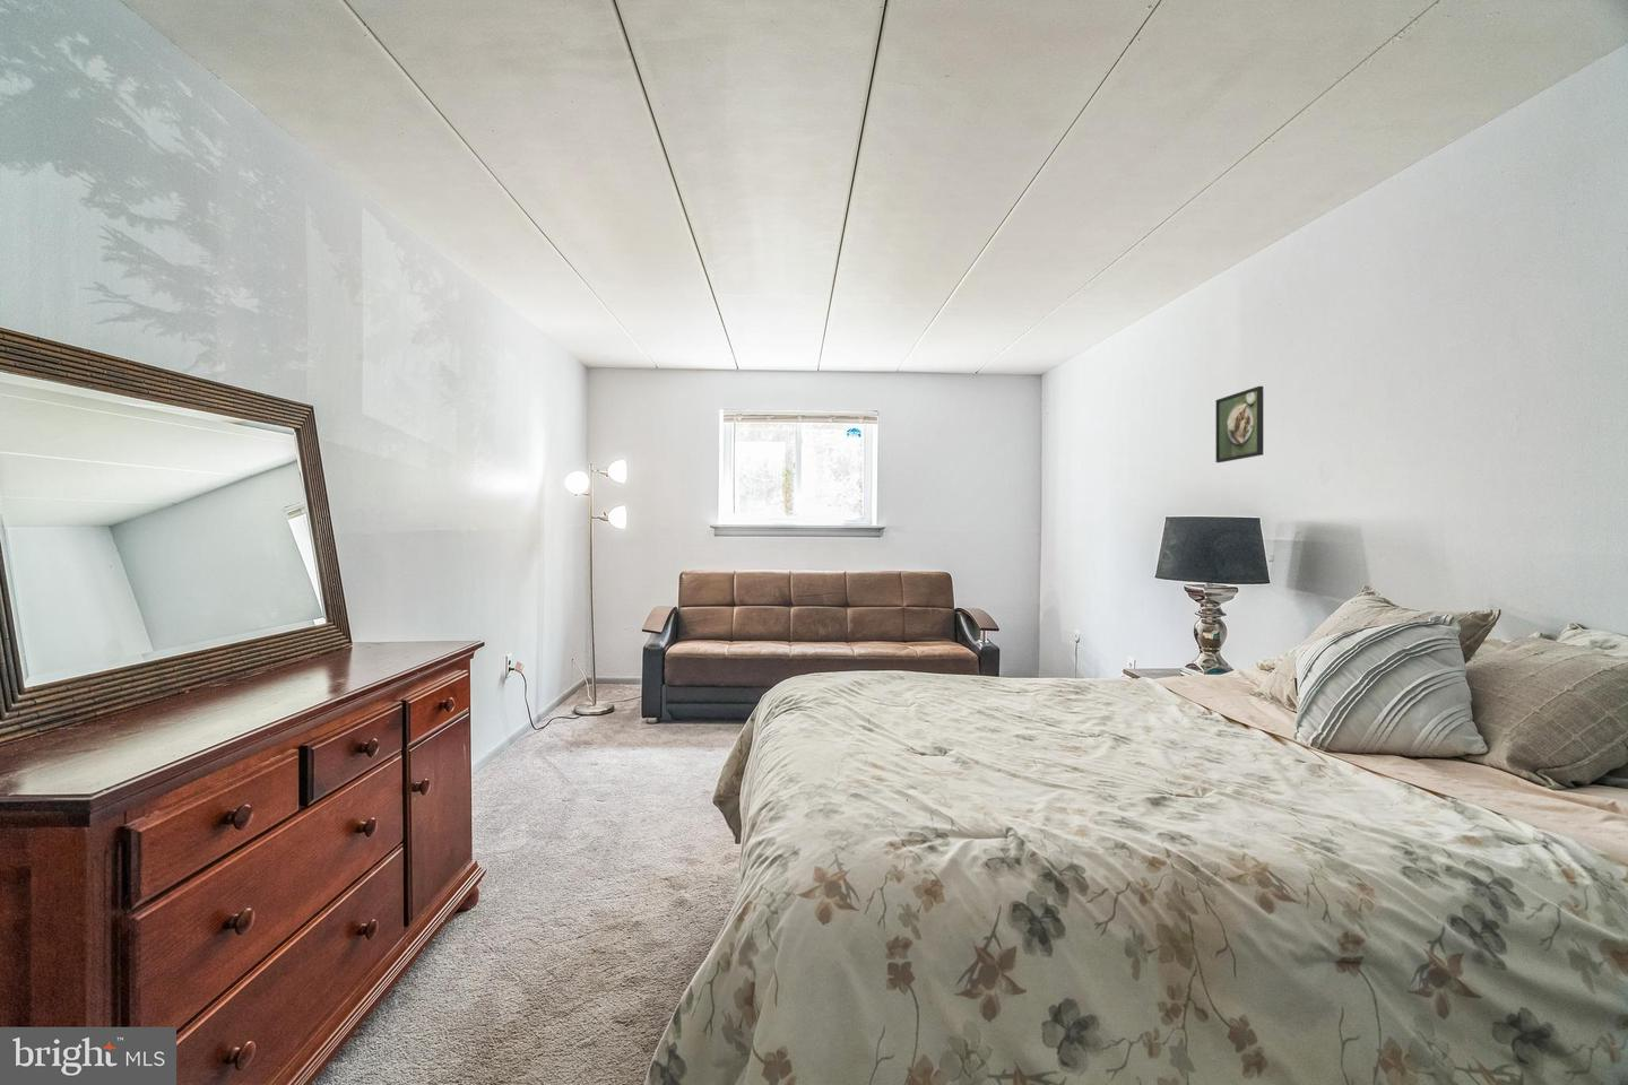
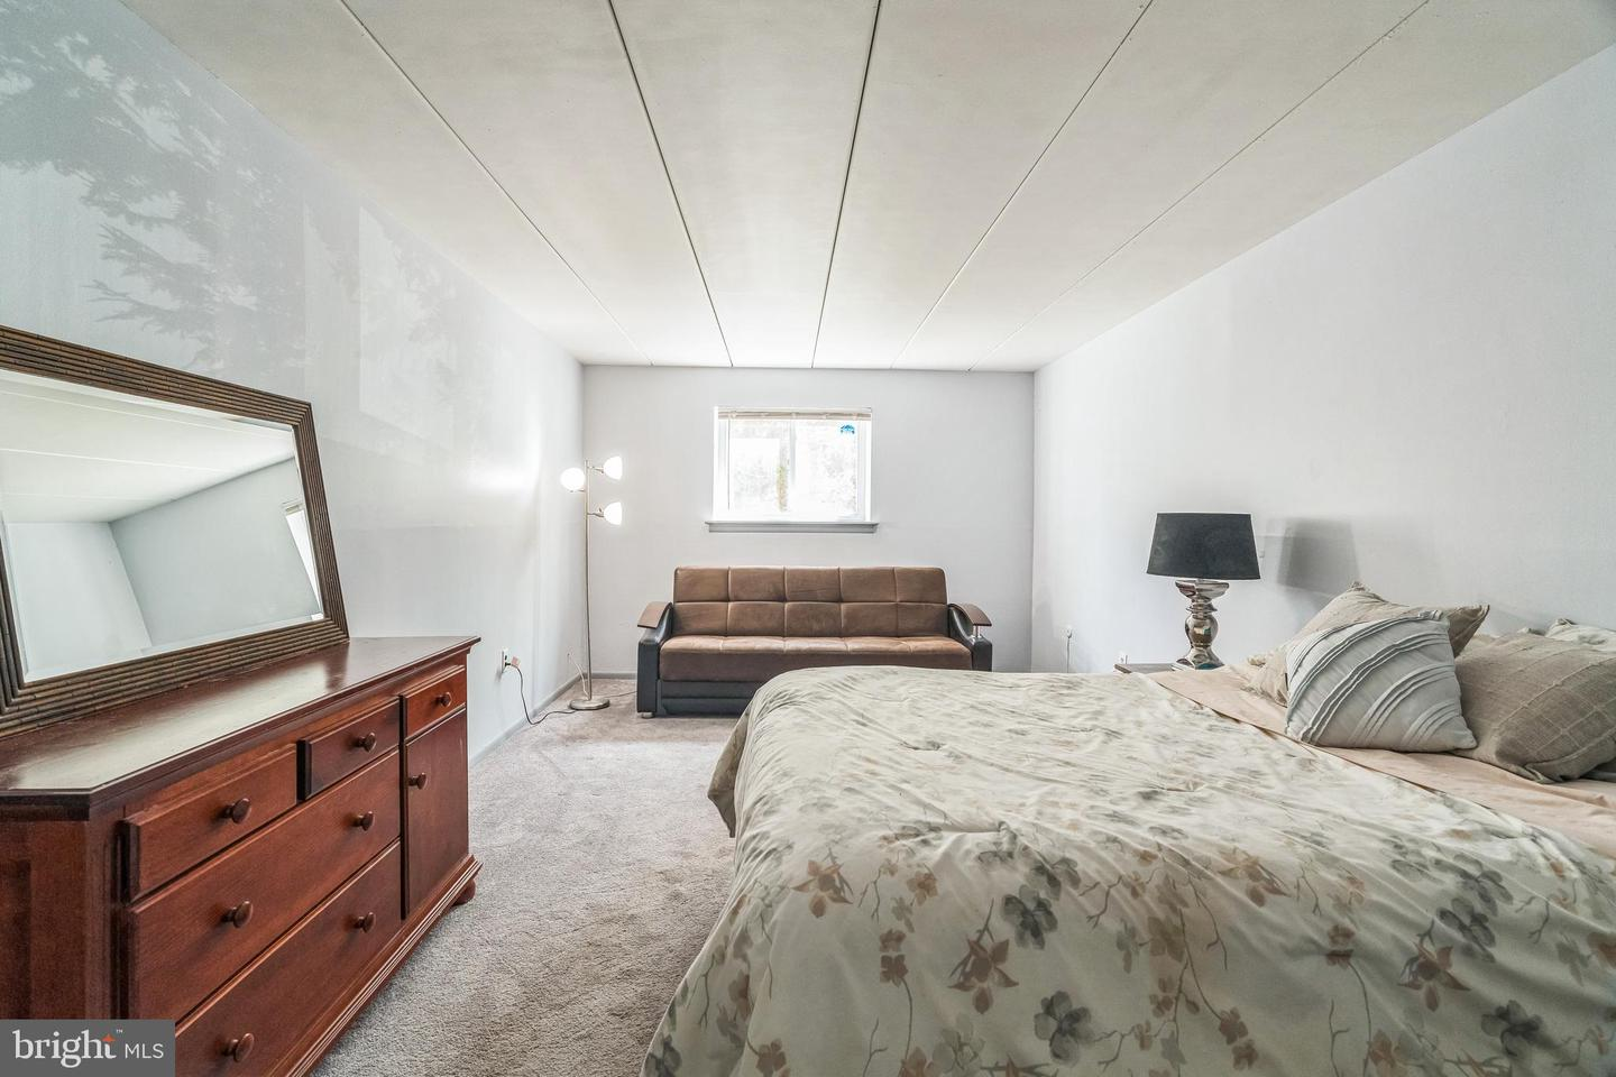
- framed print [1214,385,1263,464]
